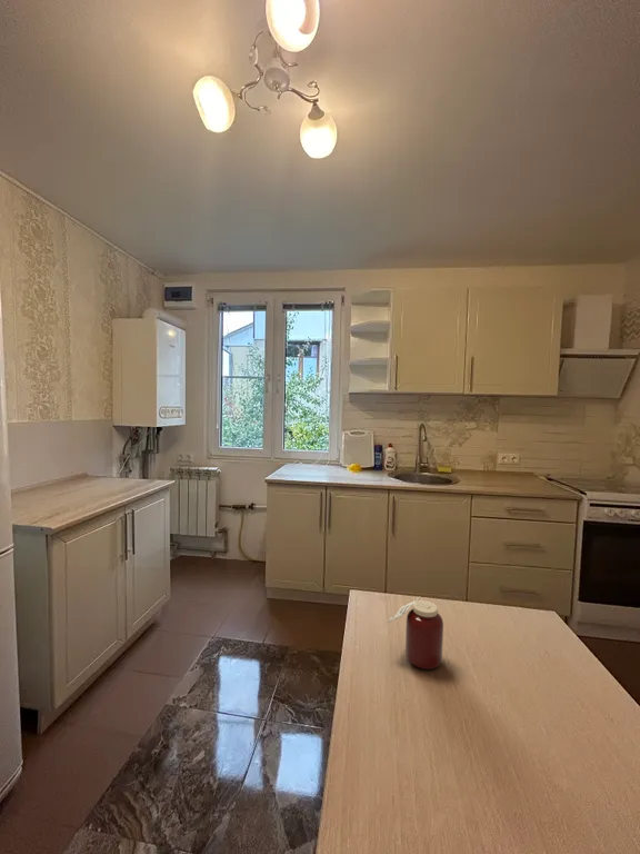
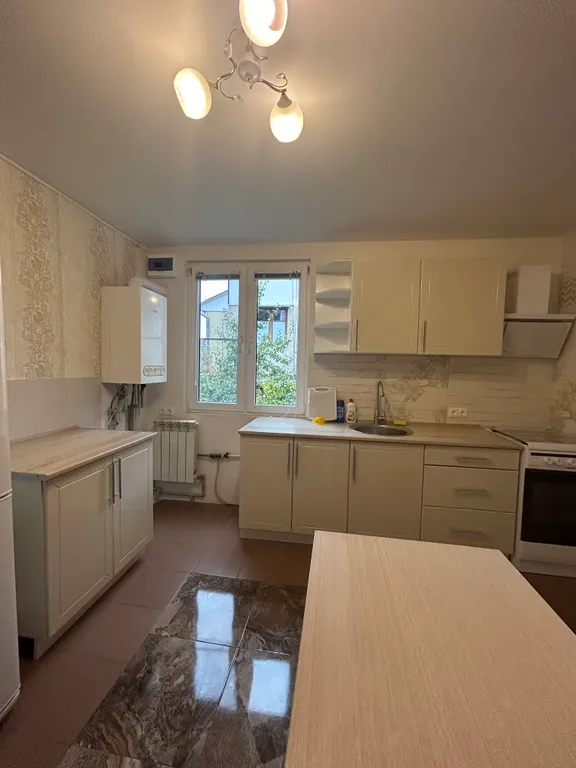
- jar [387,597,444,671]
